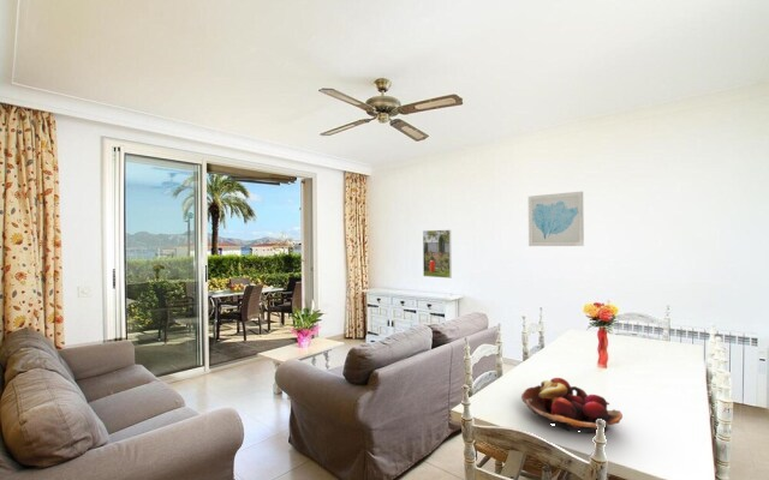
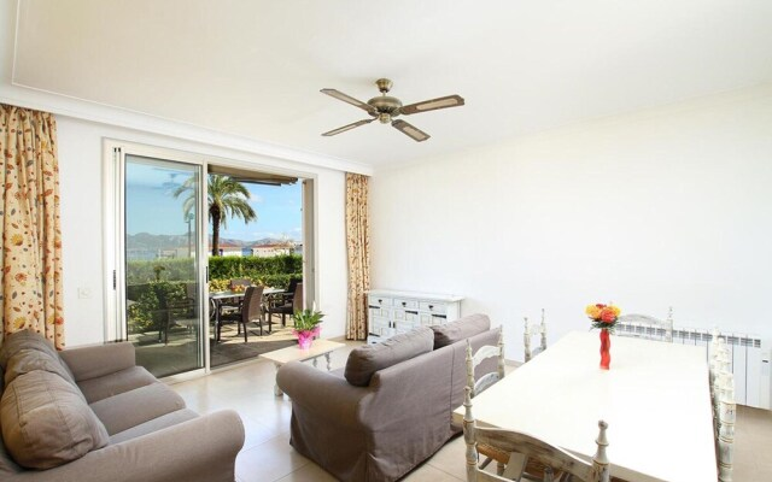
- wall art [527,191,585,247]
- fruit basket [520,377,624,434]
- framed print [422,229,453,280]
